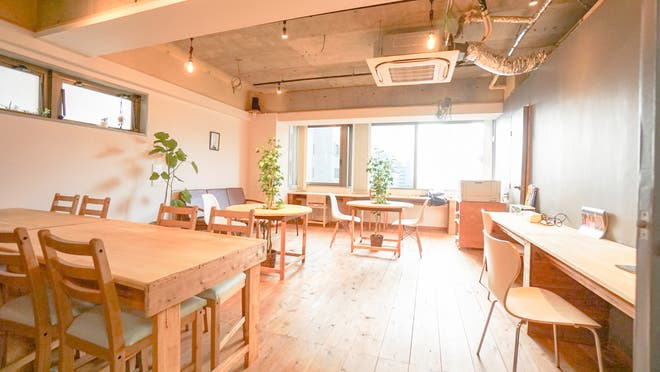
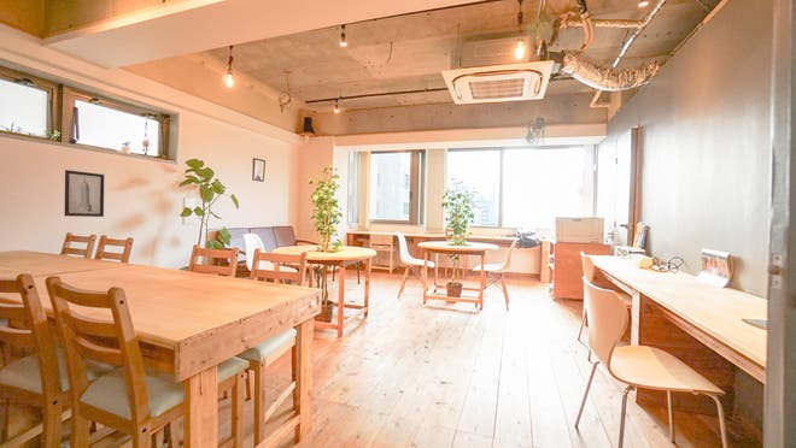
+ wall art [63,169,105,218]
